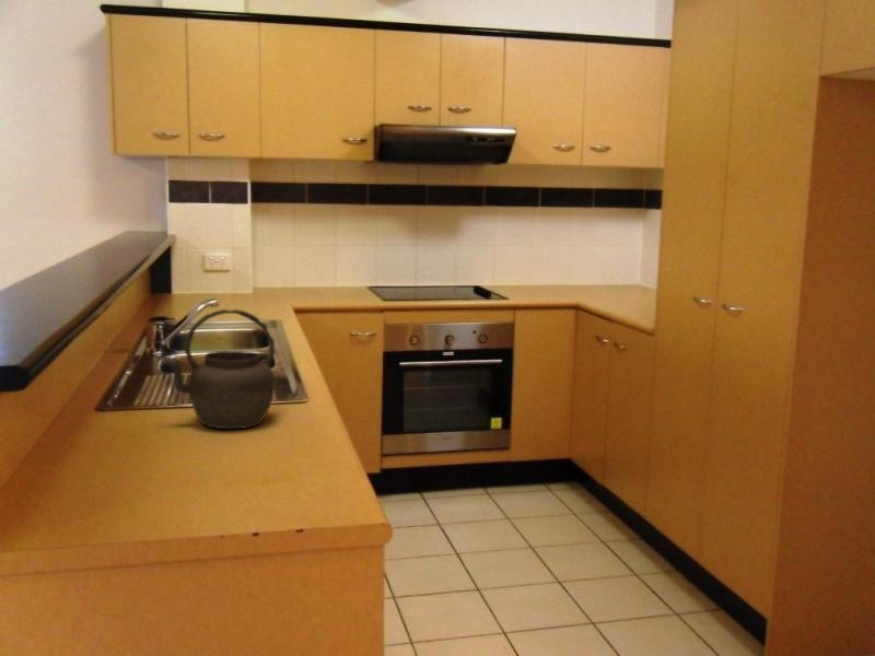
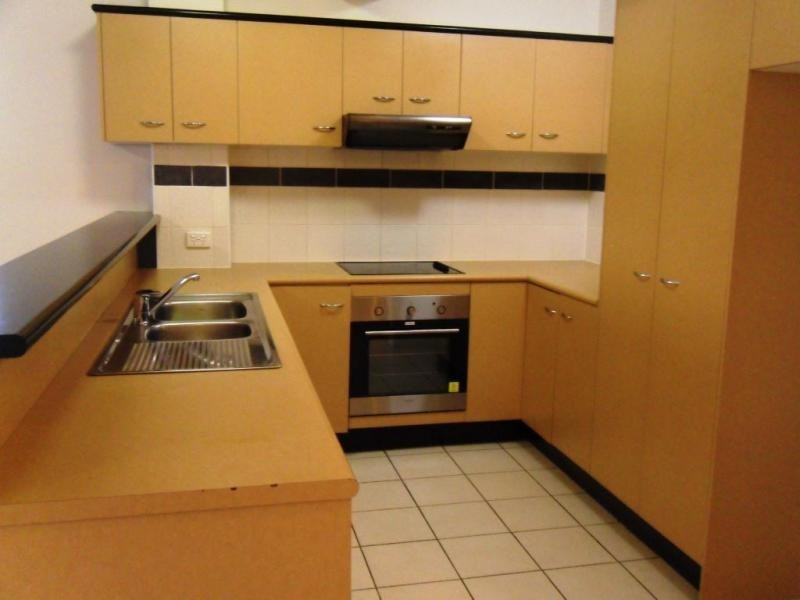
- kettle [159,308,276,431]
